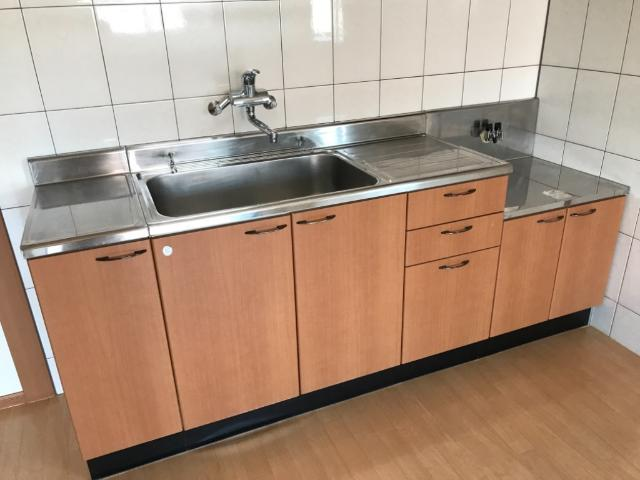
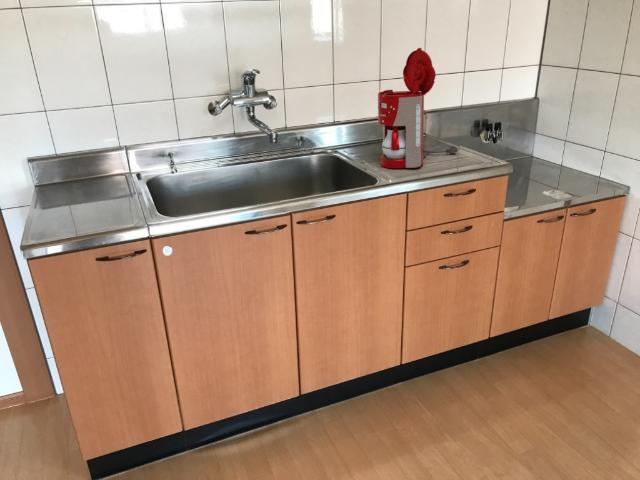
+ coffee maker [377,47,459,169]
